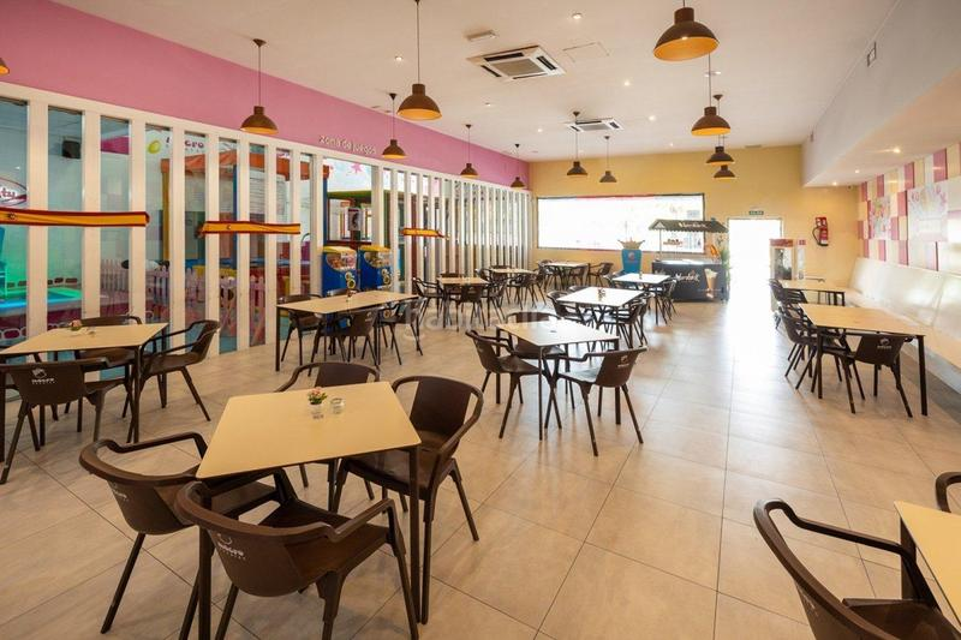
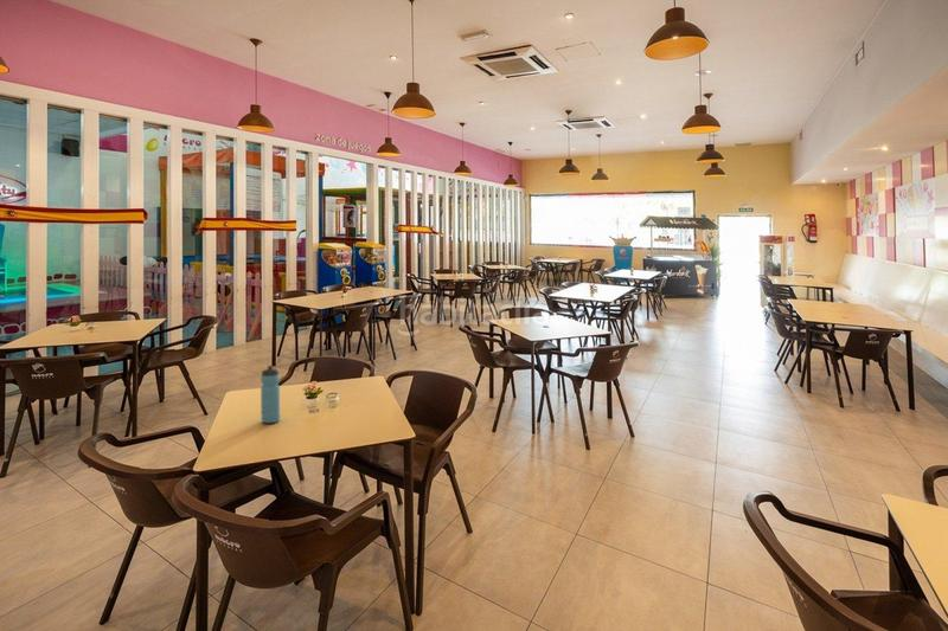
+ water bottle [260,365,281,424]
